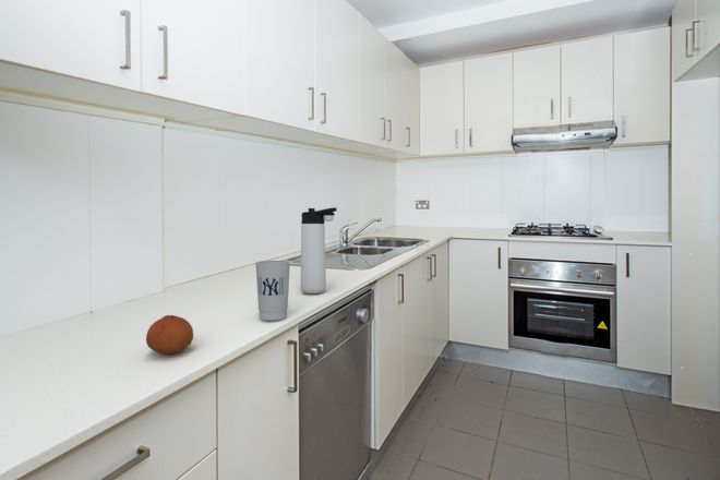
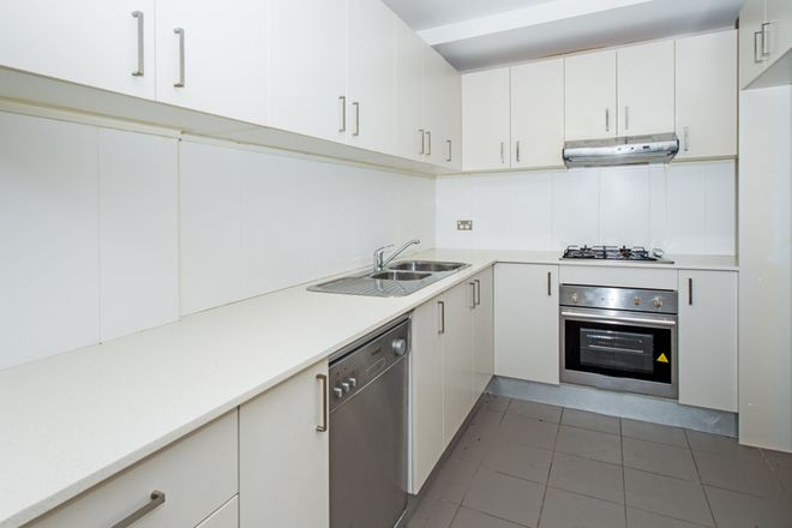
- fruit [145,314,194,356]
- thermos bottle [300,206,338,295]
- cup [254,260,291,322]
